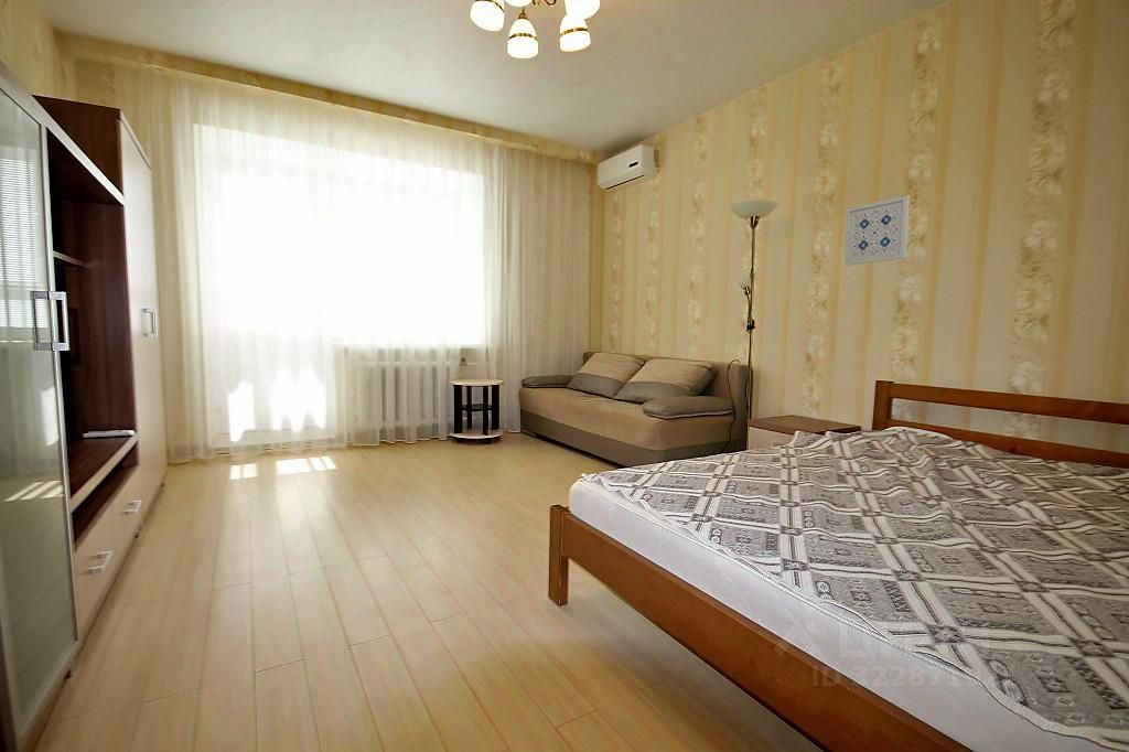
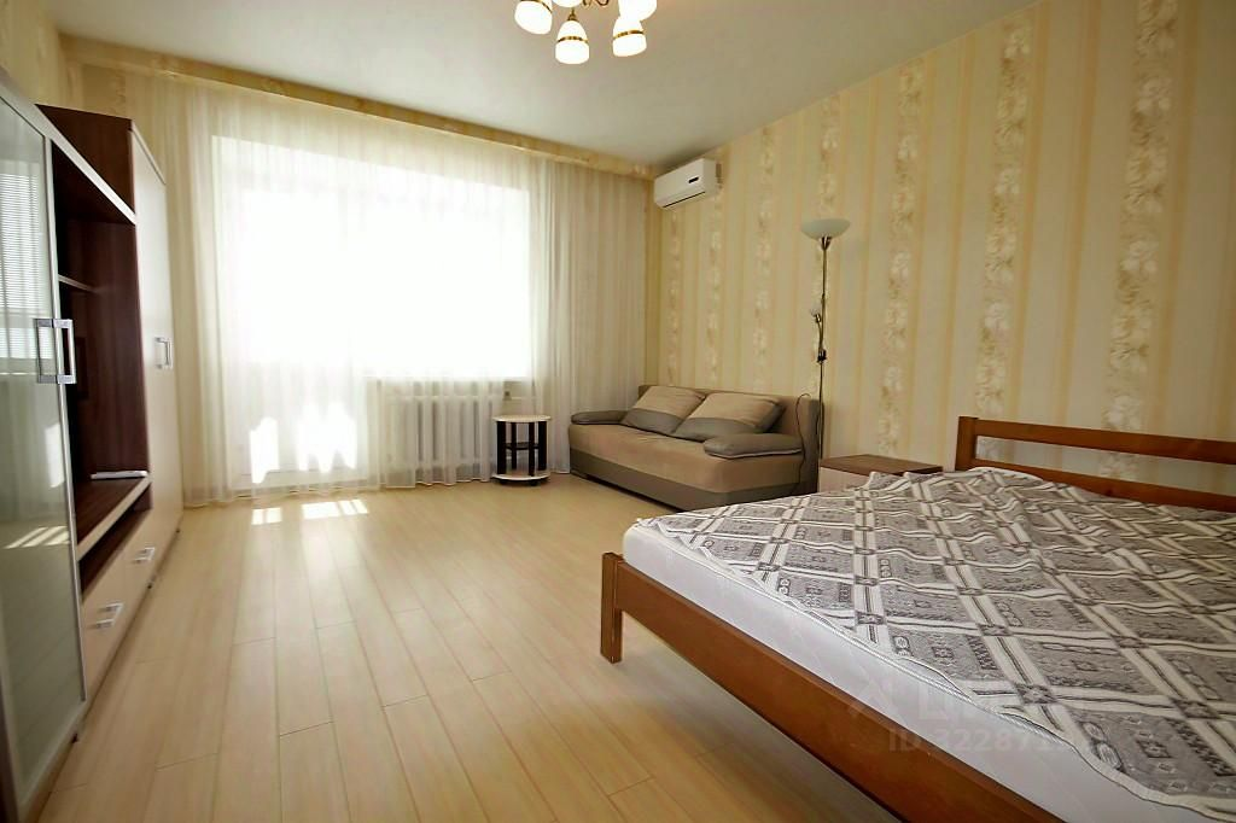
- wall art [843,195,911,267]
